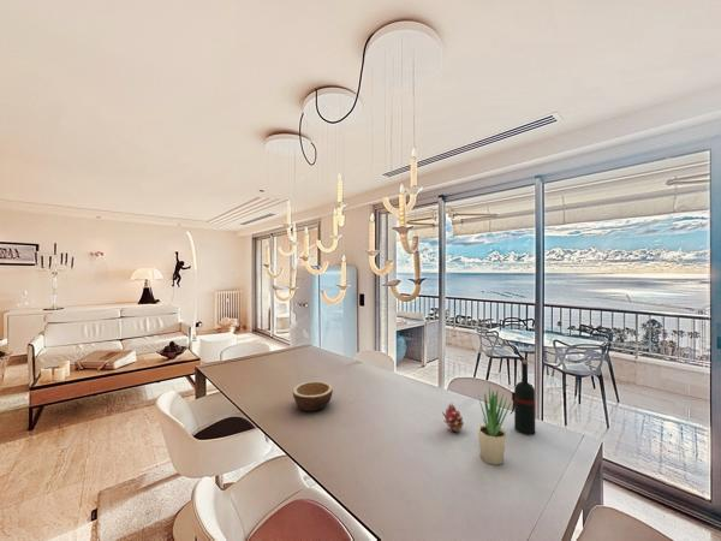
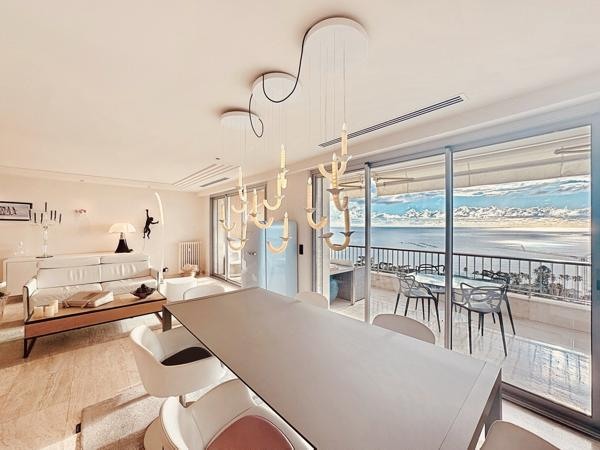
- potted plant [477,384,513,466]
- bowl [292,380,334,412]
- fruit [441,403,465,433]
- wine bottle [510,359,536,436]
